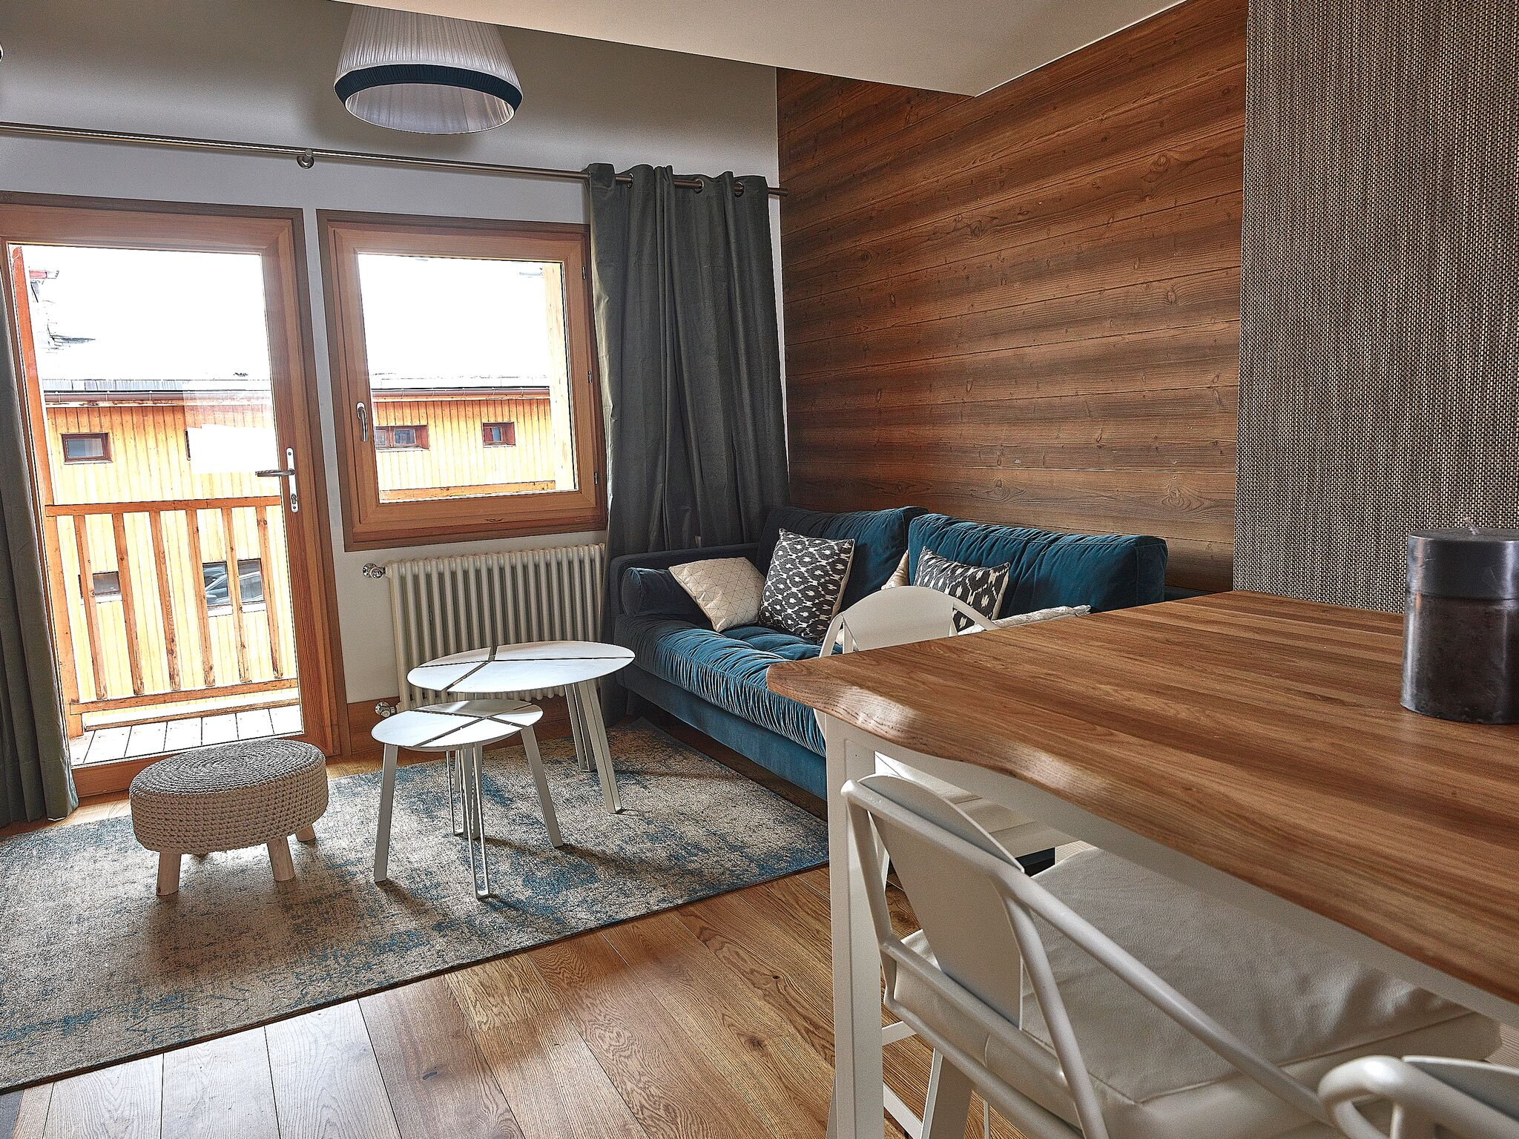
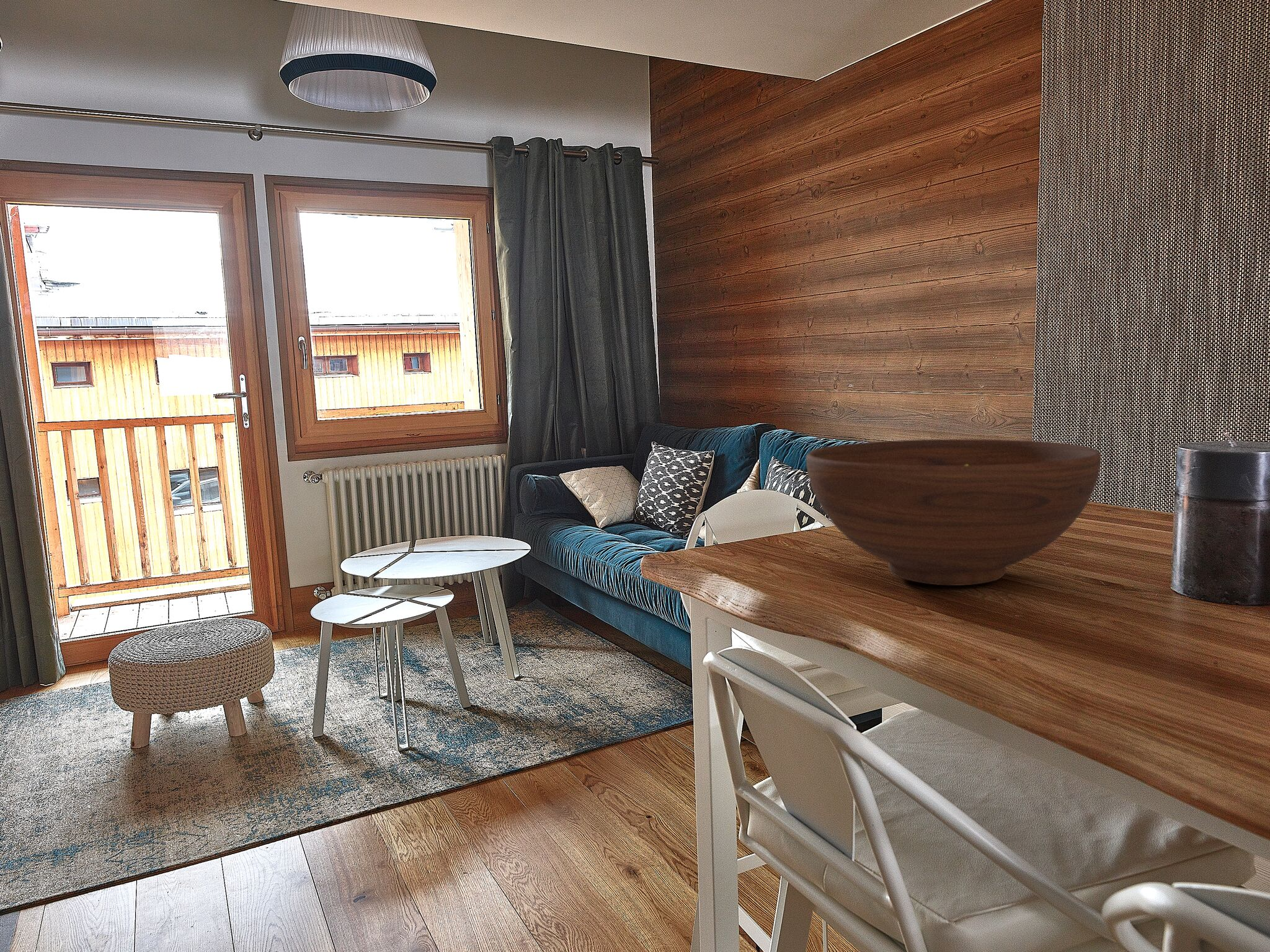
+ fruit bowl [806,439,1102,586]
